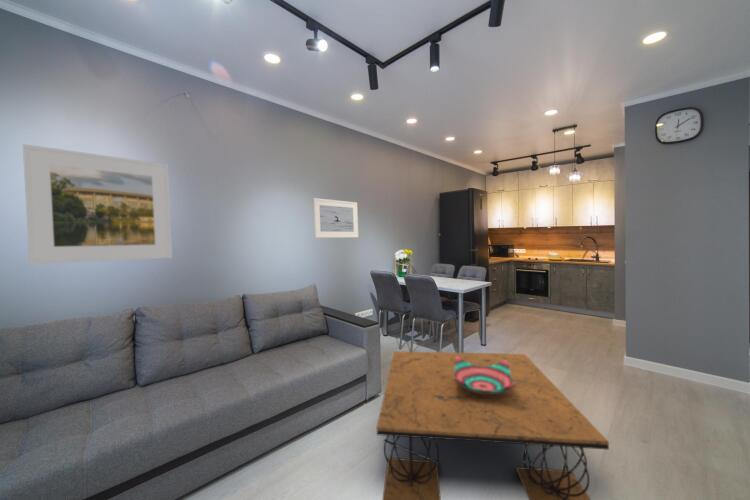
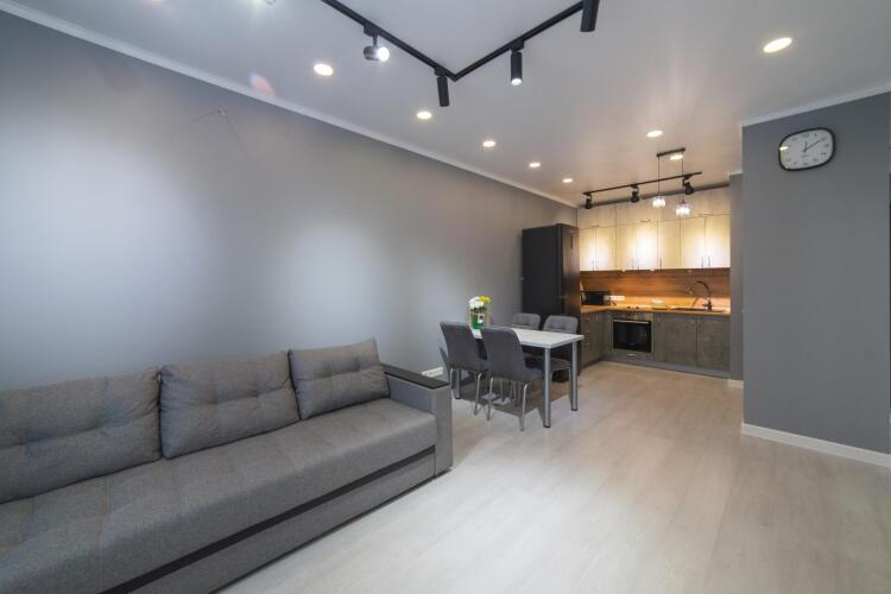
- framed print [22,143,173,265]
- coffee table [376,350,610,500]
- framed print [312,197,359,239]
- decorative bowl [454,356,516,396]
